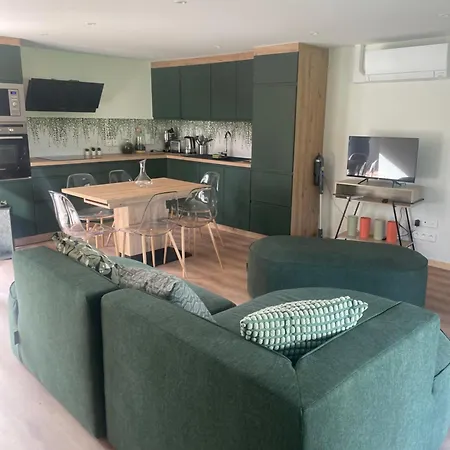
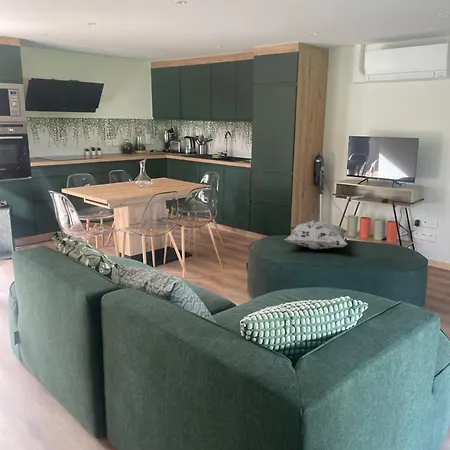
+ decorative pillow [284,220,349,250]
